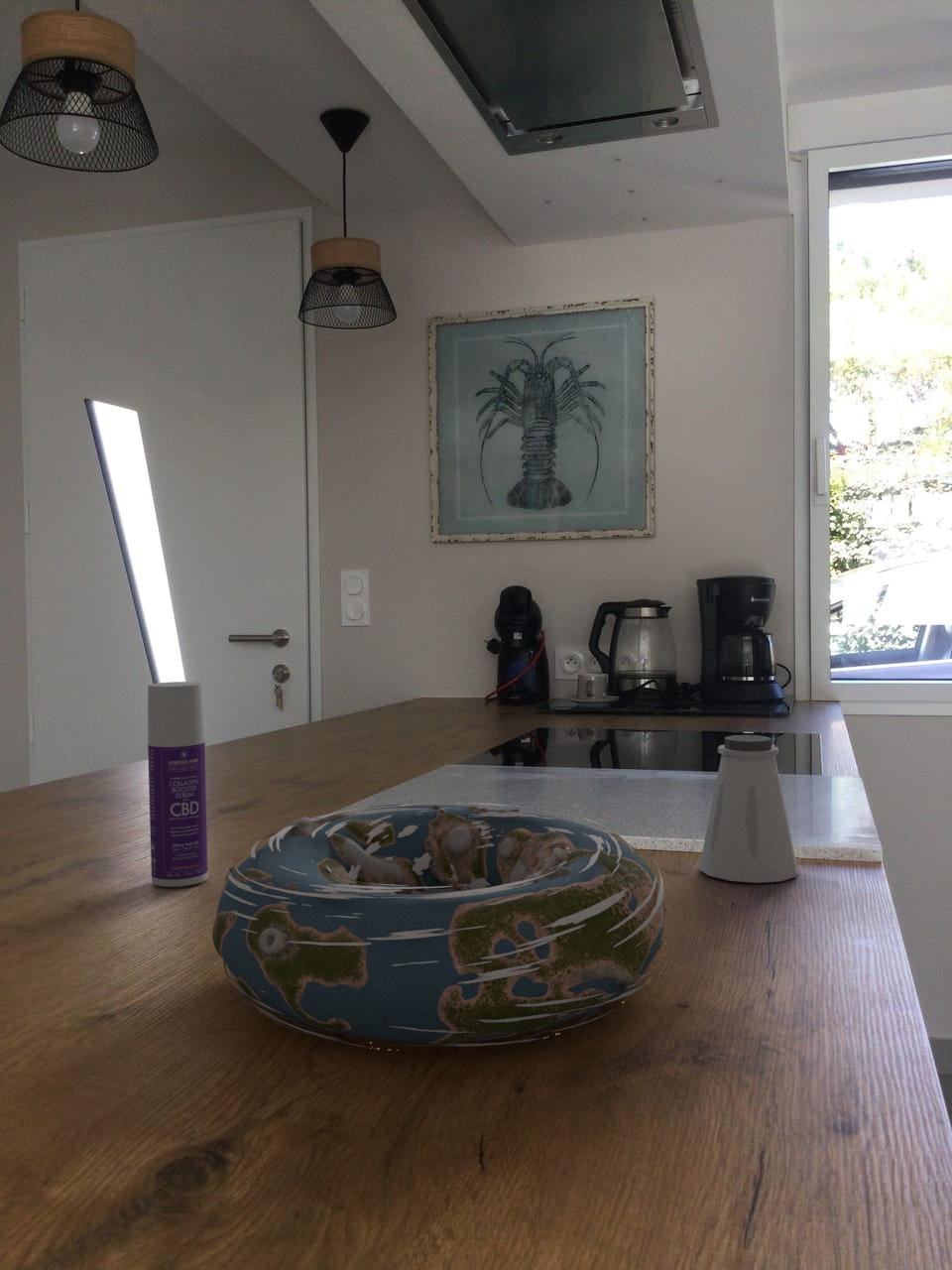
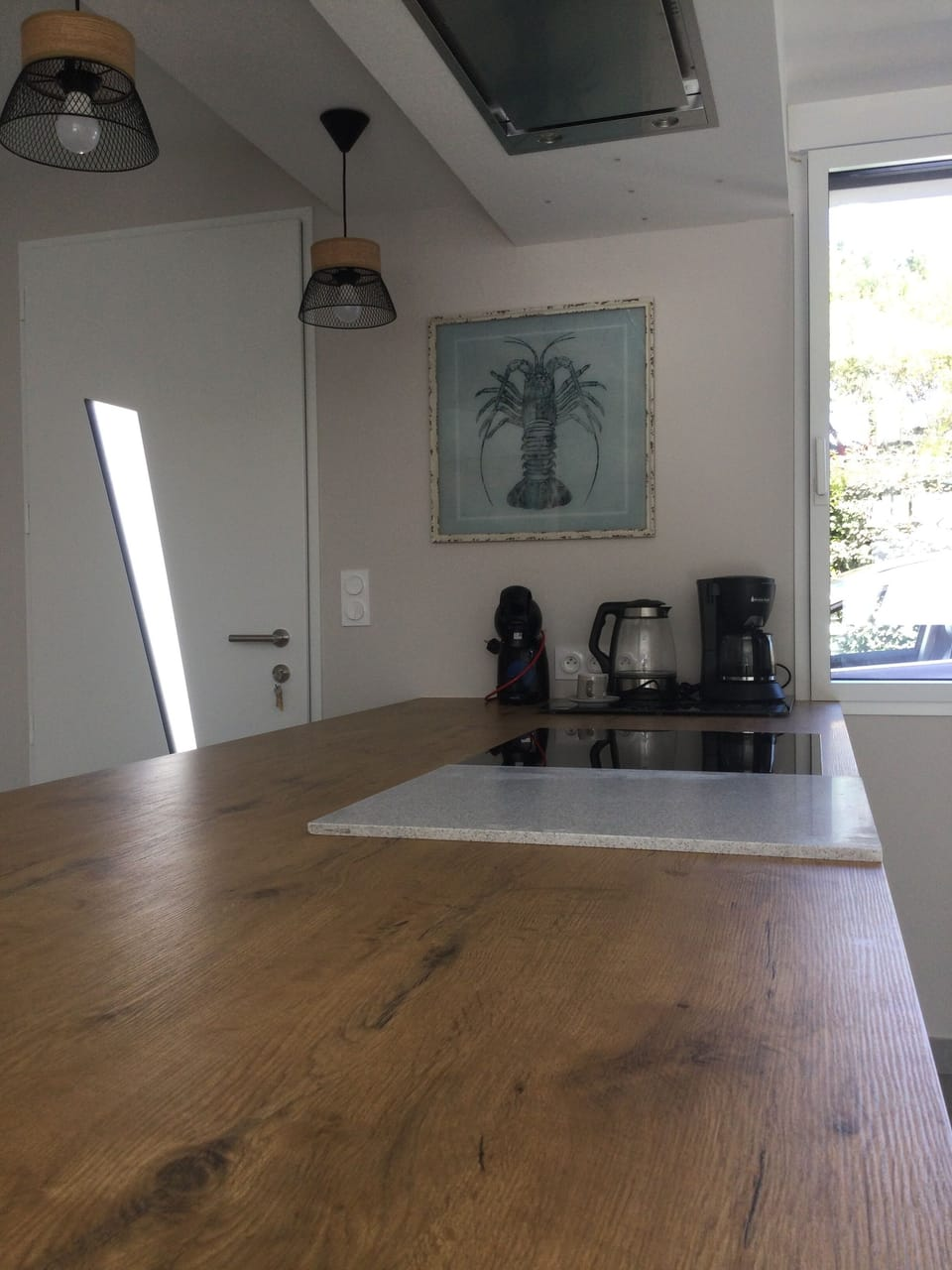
- saltshaker [698,734,798,884]
- decorative bowl [211,802,668,1051]
- bottle [147,681,208,888]
